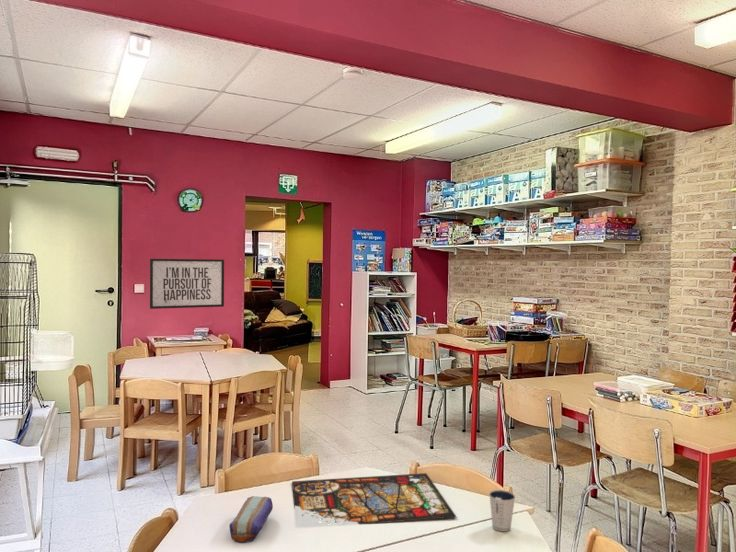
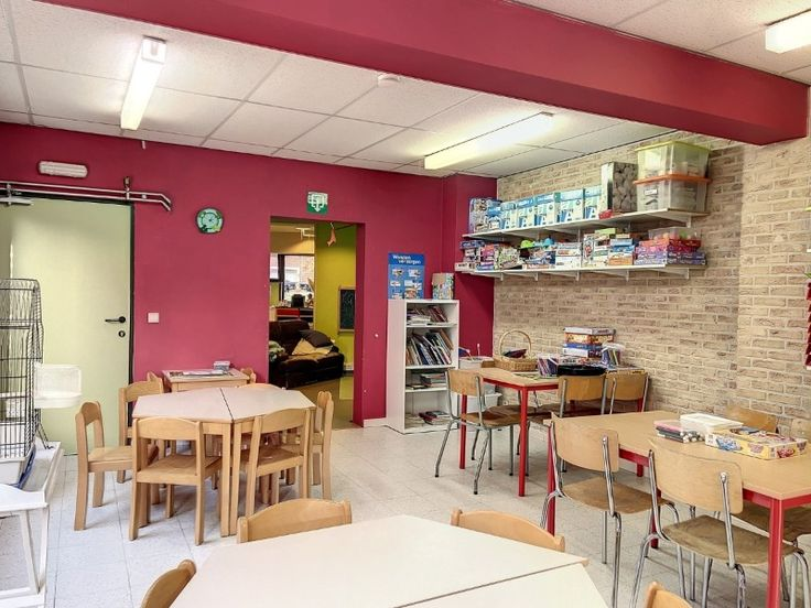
- dixie cup [488,489,517,532]
- mirror [149,258,225,310]
- stained glass panel [291,472,457,526]
- pencil case [228,495,274,544]
